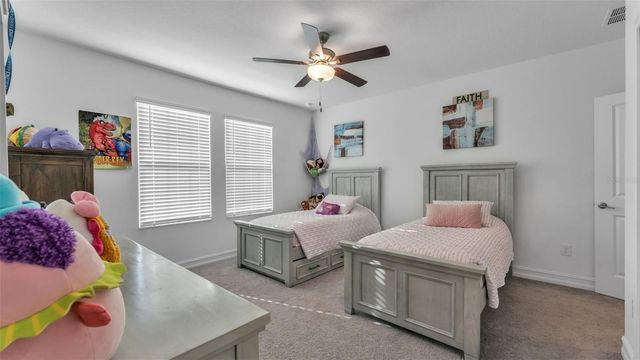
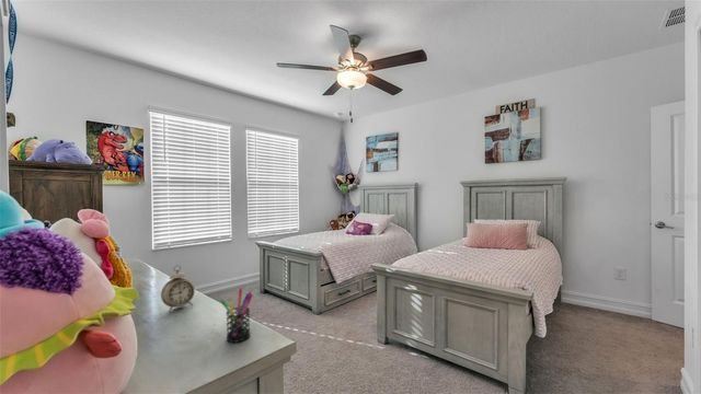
+ pen holder [219,287,254,344]
+ alarm clock [160,264,196,313]
